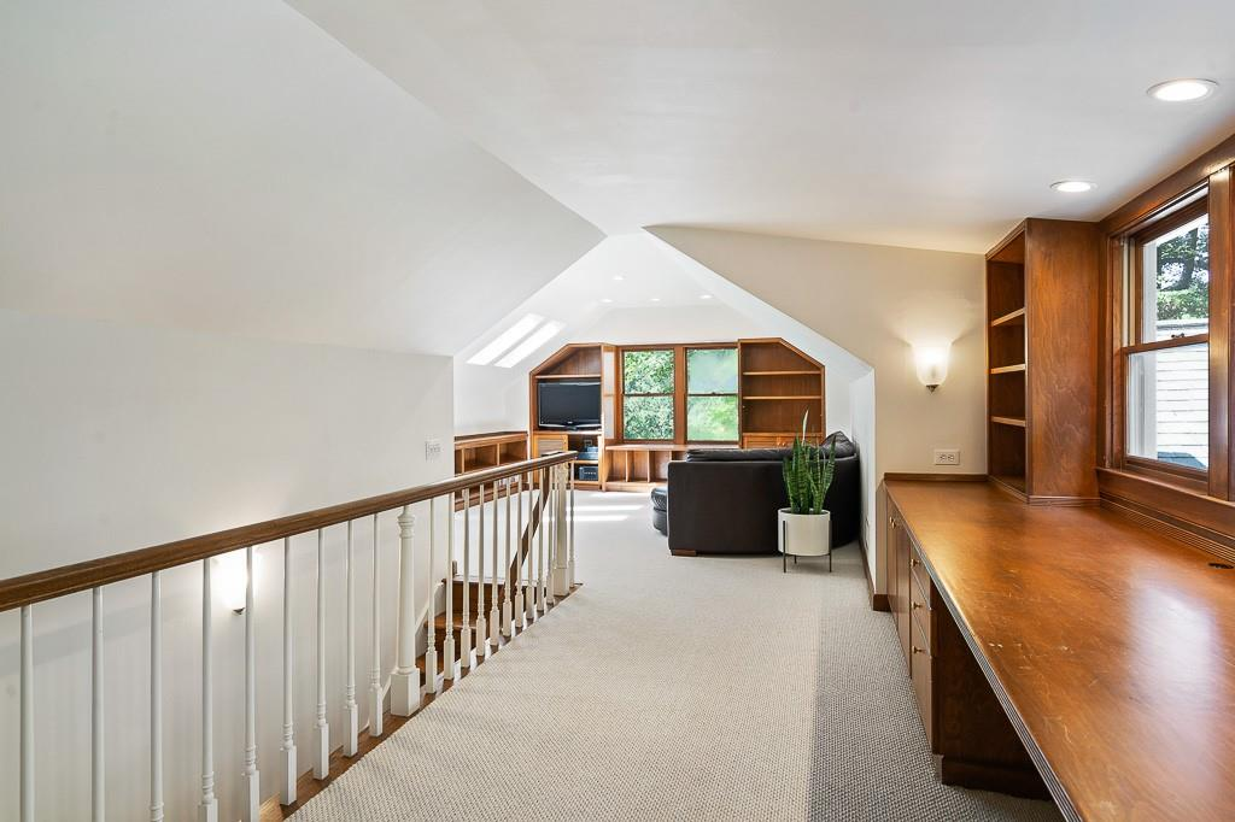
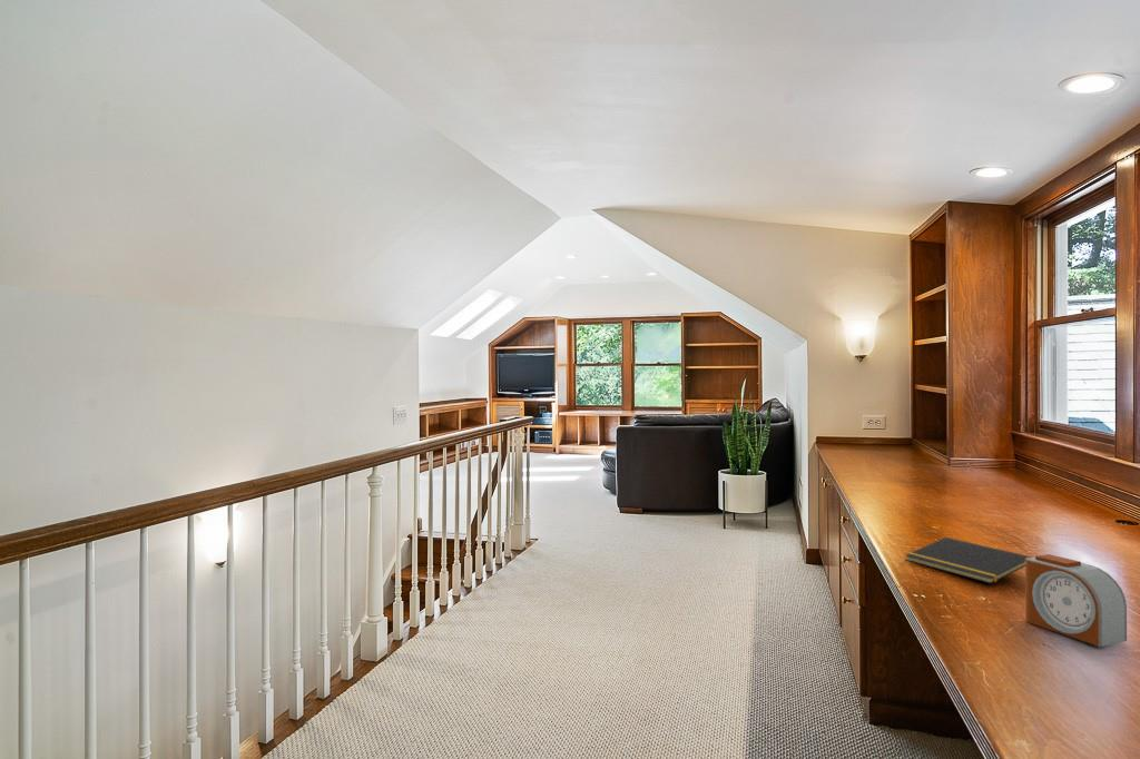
+ alarm clock [1024,553,1128,648]
+ notepad [904,536,1033,585]
